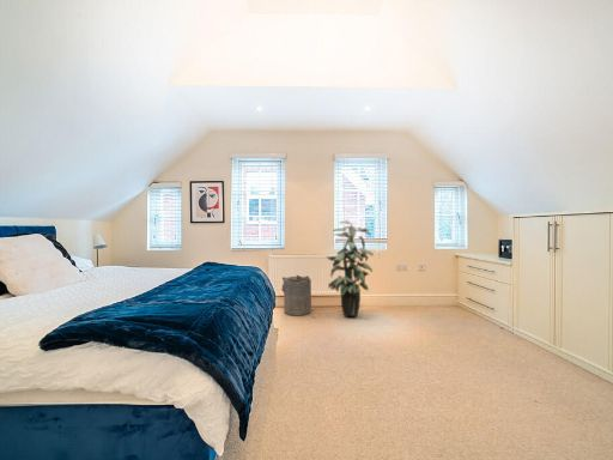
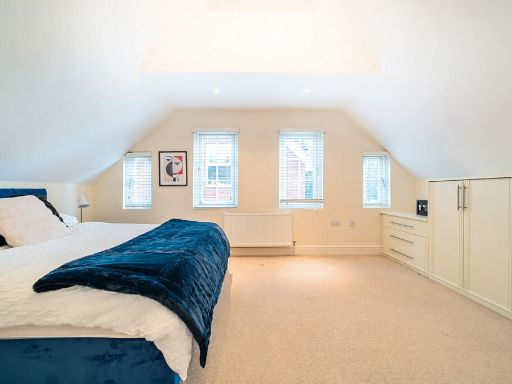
- indoor plant [326,220,375,317]
- laundry hamper [280,274,312,316]
